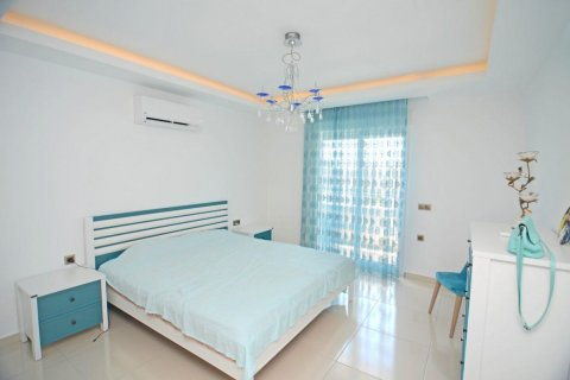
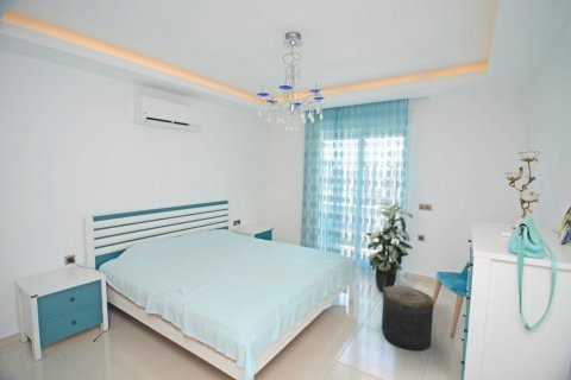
+ indoor plant [364,201,414,292]
+ stool [381,285,434,352]
